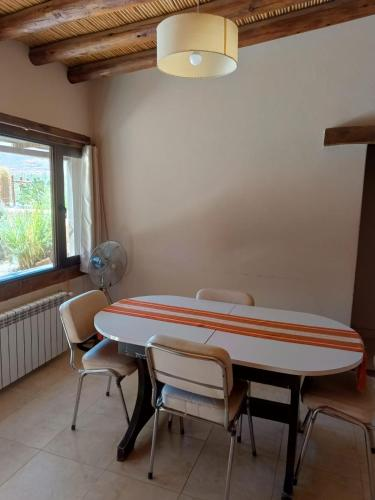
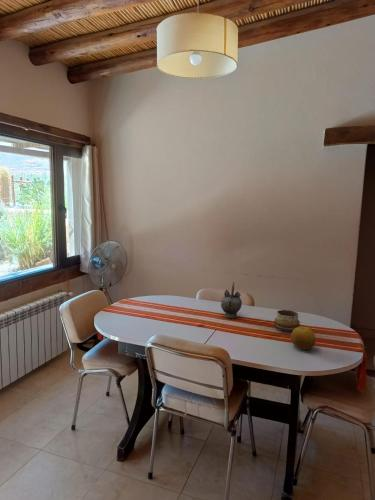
+ teapot [220,281,243,319]
+ fruit [290,326,317,351]
+ decorative bowl [273,309,301,333]
